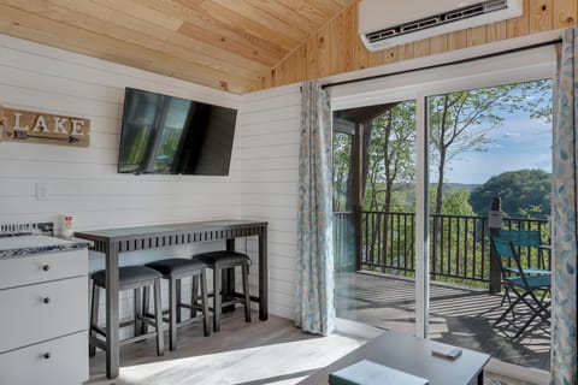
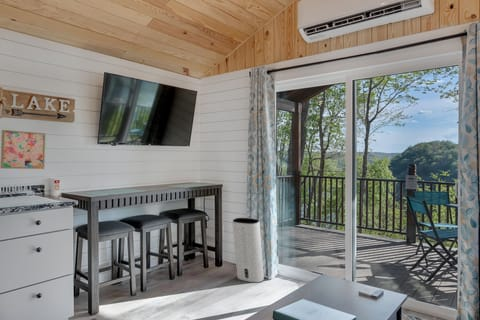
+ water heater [231,217,265,283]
+ wall art [0,129,46,170]
